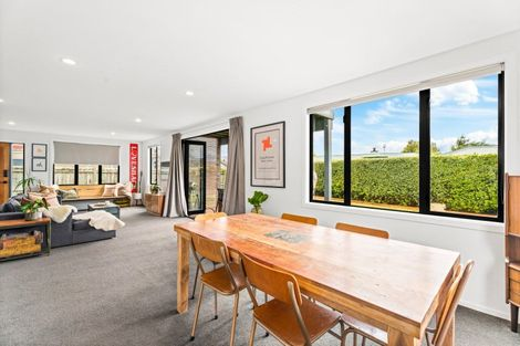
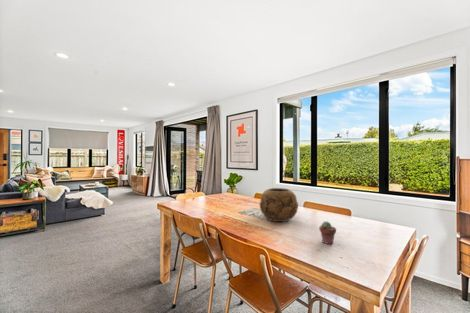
+ decorative bowl [259,187,299,223]
+ potted succulent [318,220,337,245]
